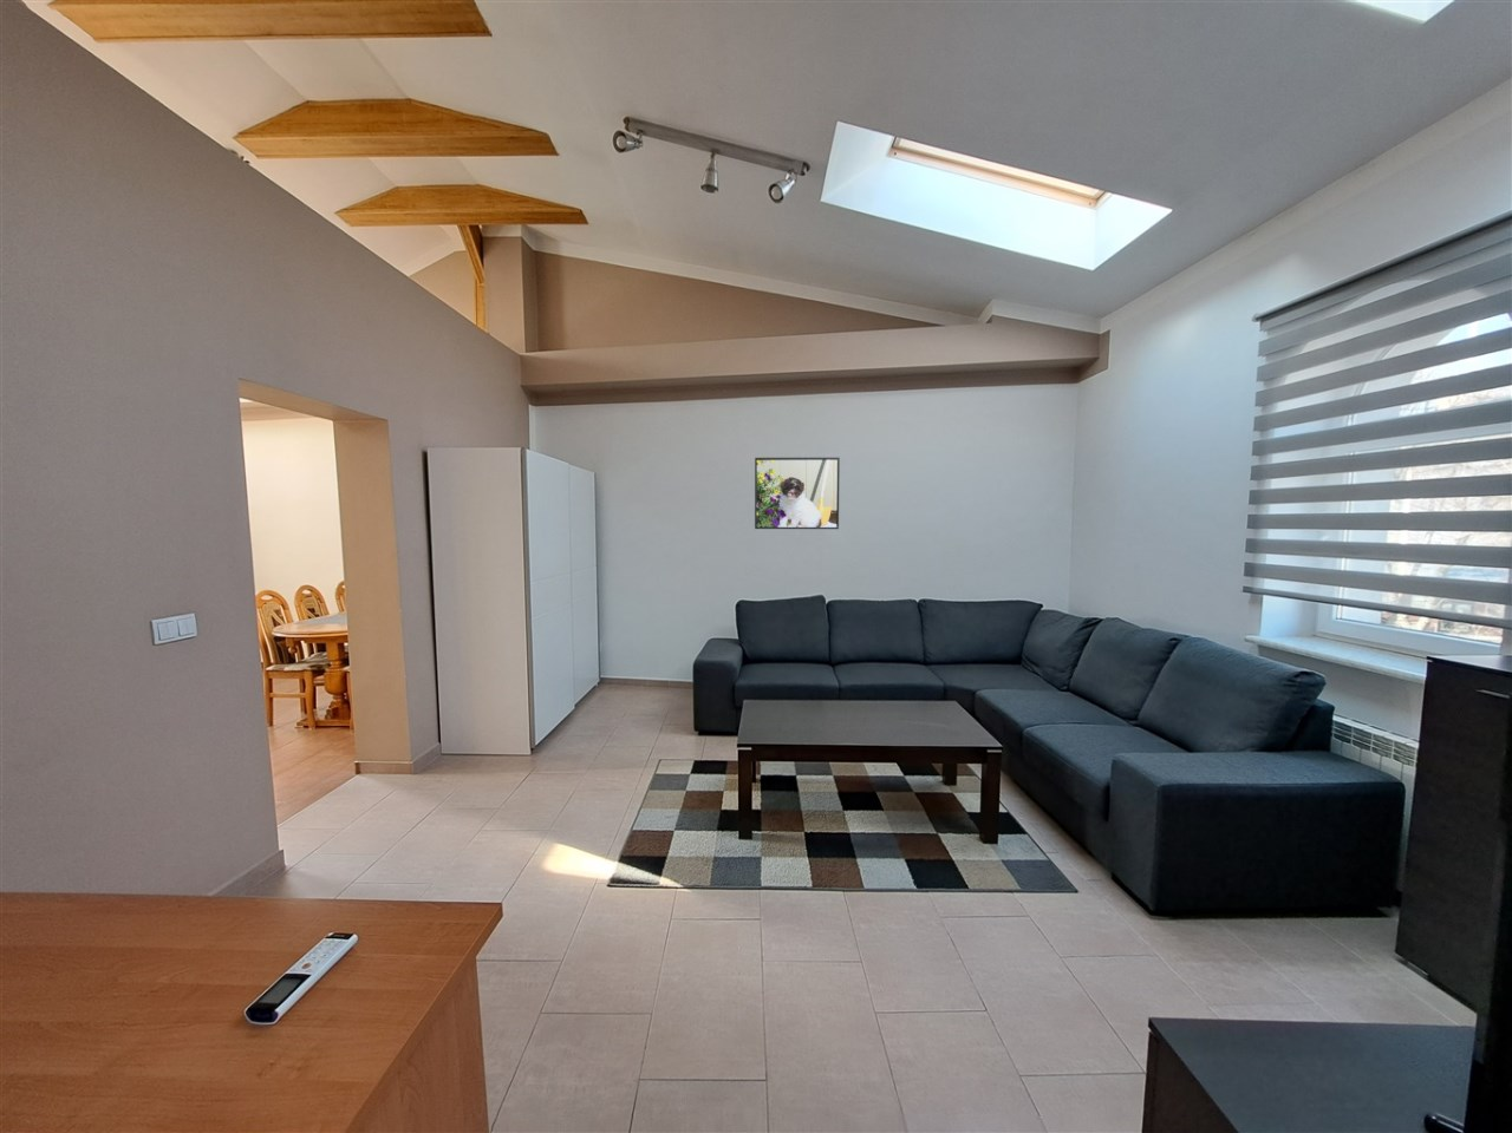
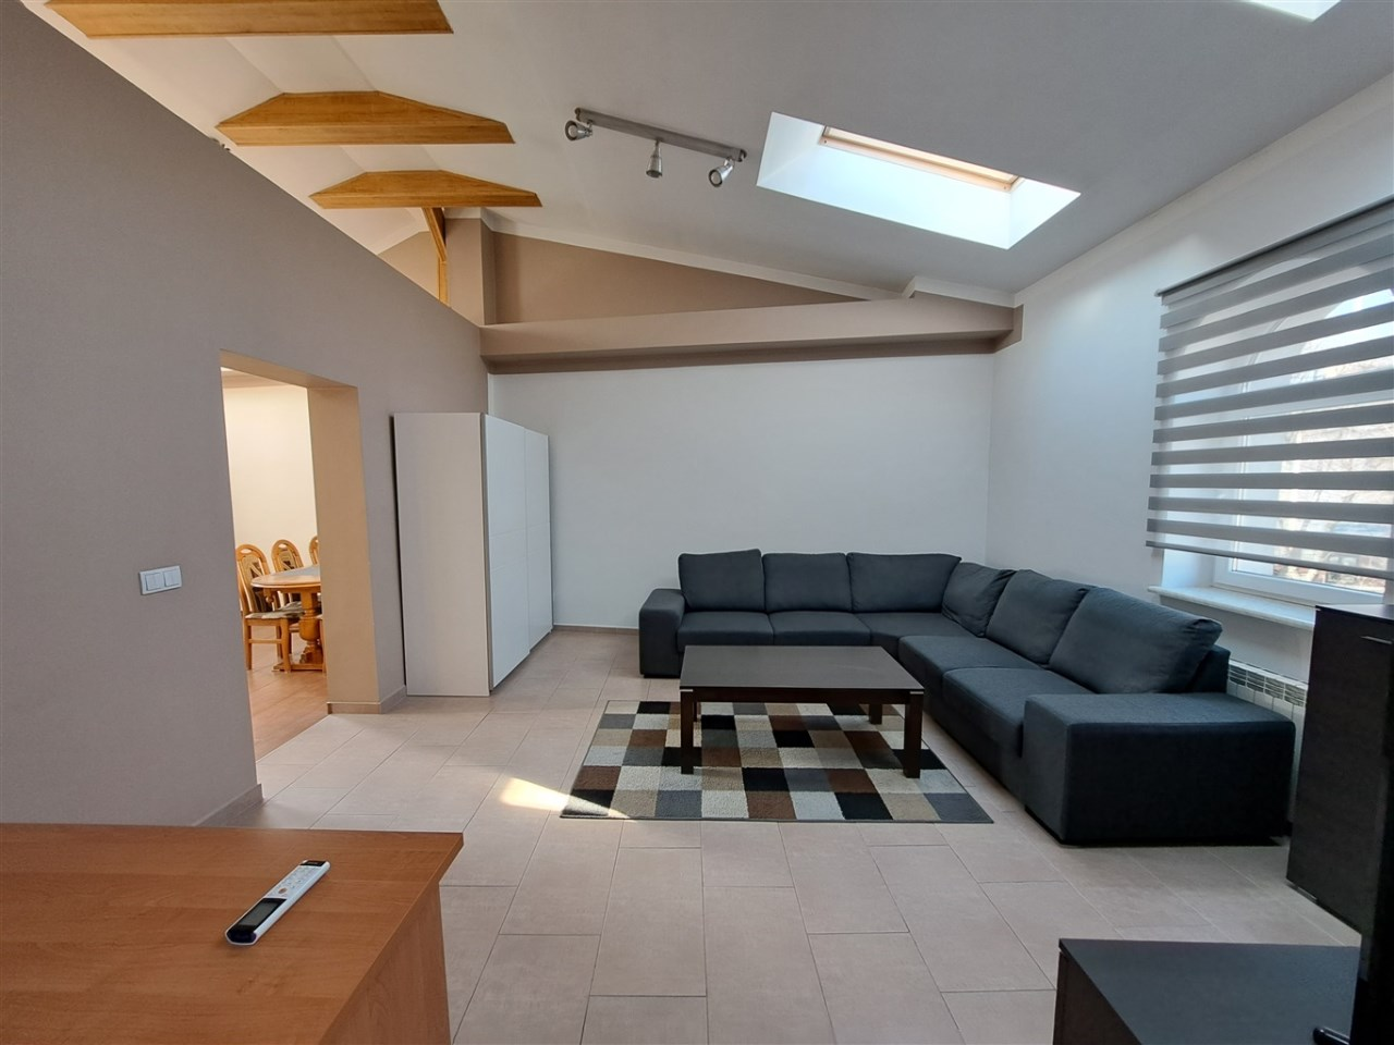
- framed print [754,457,841,530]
